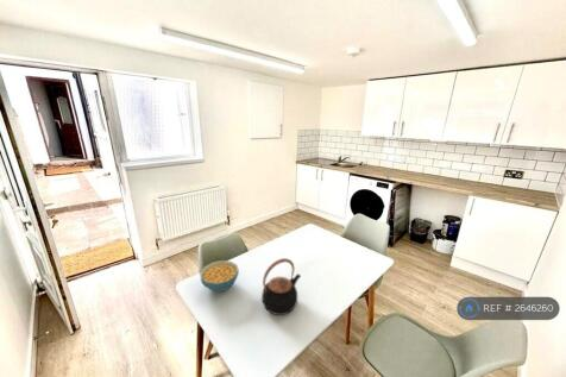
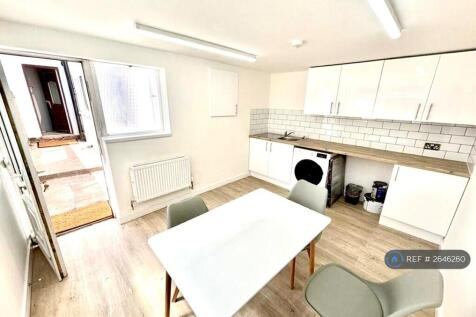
- teapot [260,257,302,316]
- cereal bowl [199,259,240,293]
